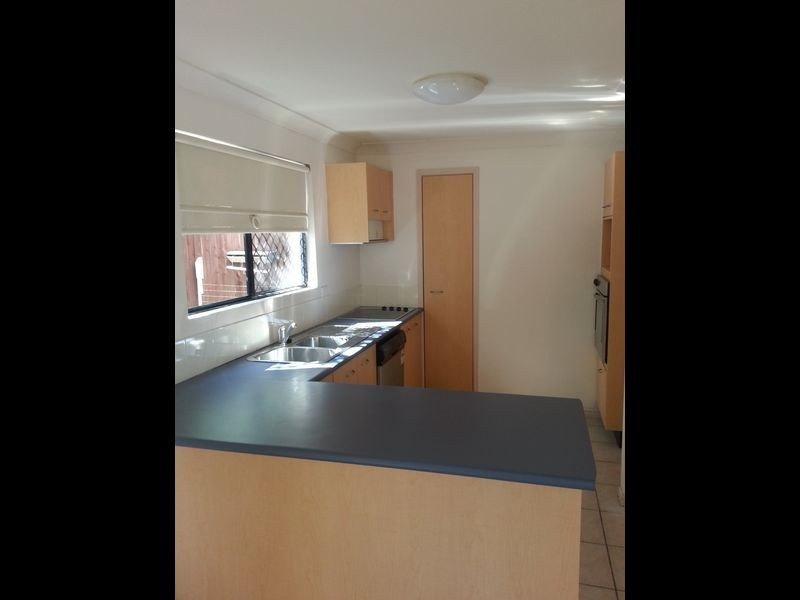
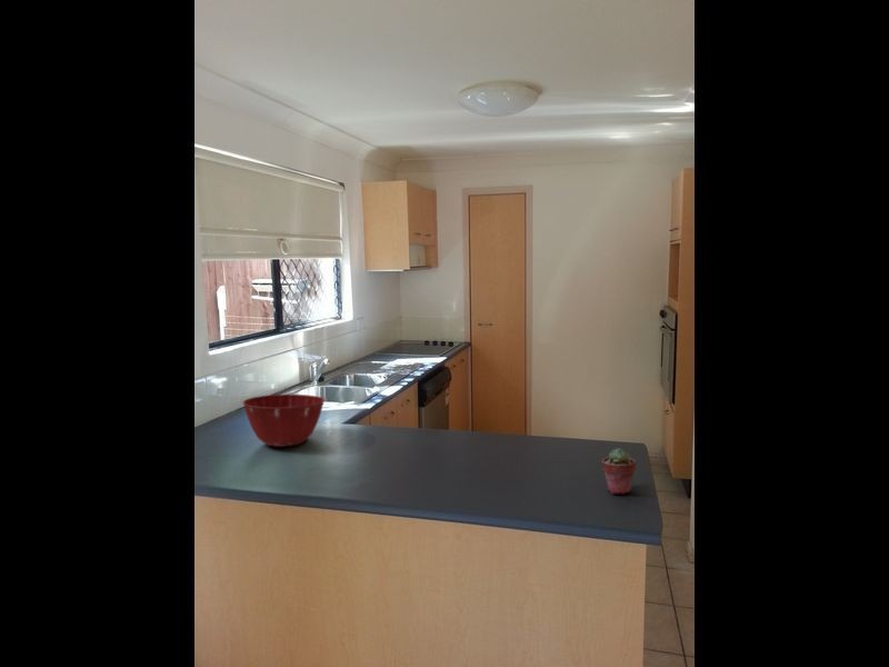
+ mixing bowl [241,394,326,448]
+ potted succulent [600,447,637,495]
